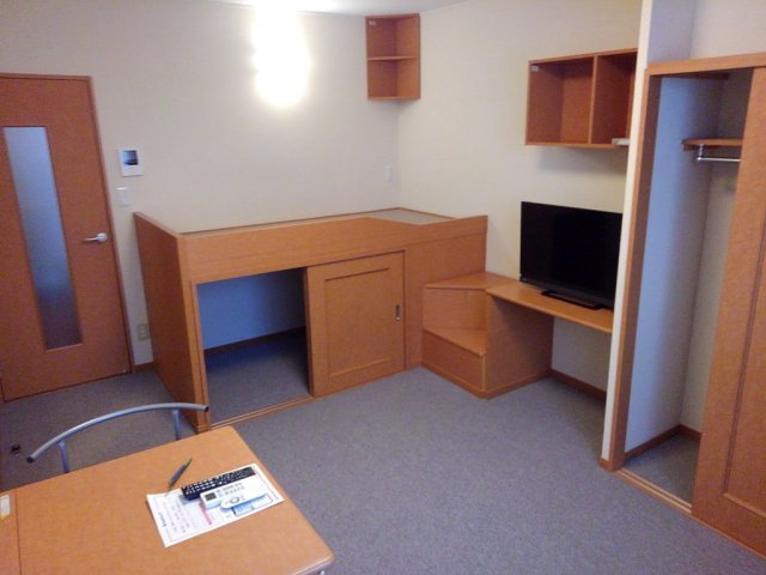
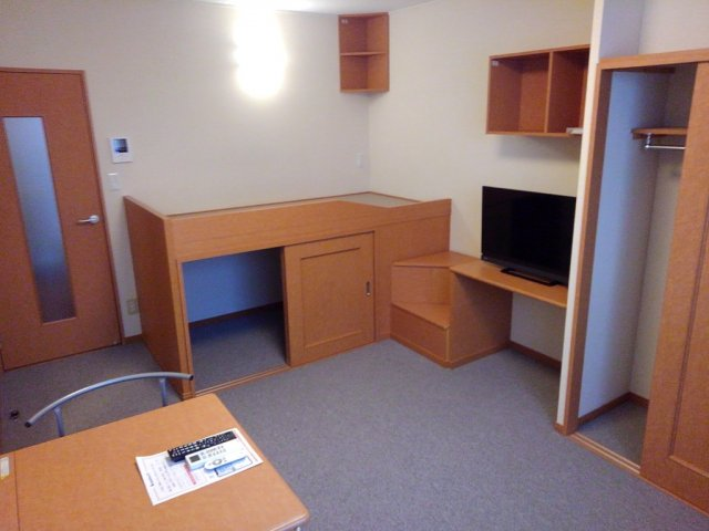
- pen [166,455,193,485]
